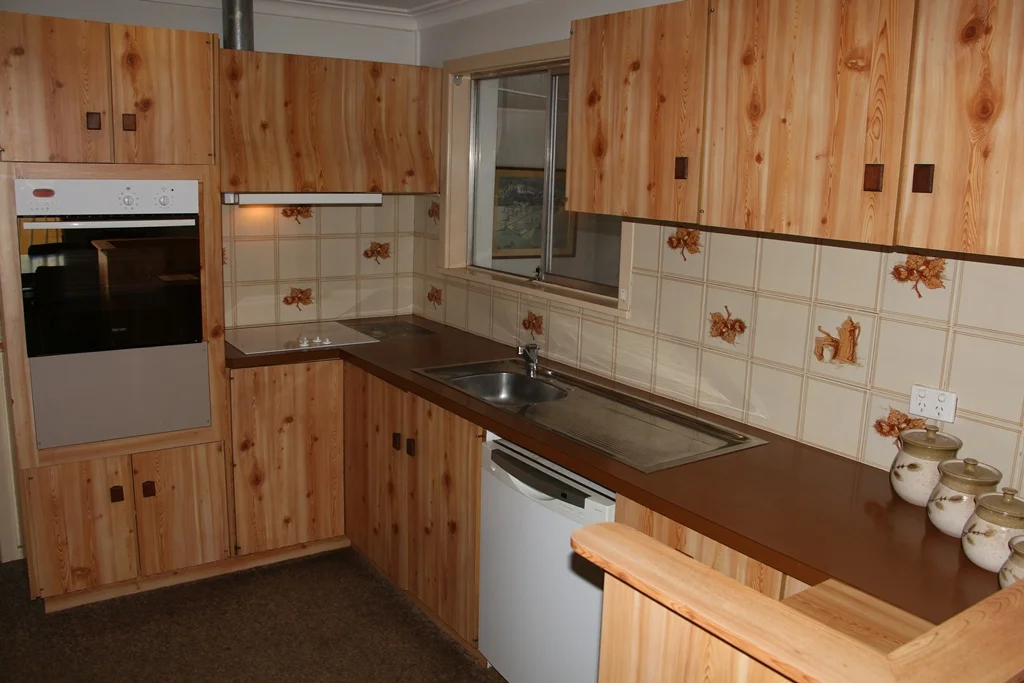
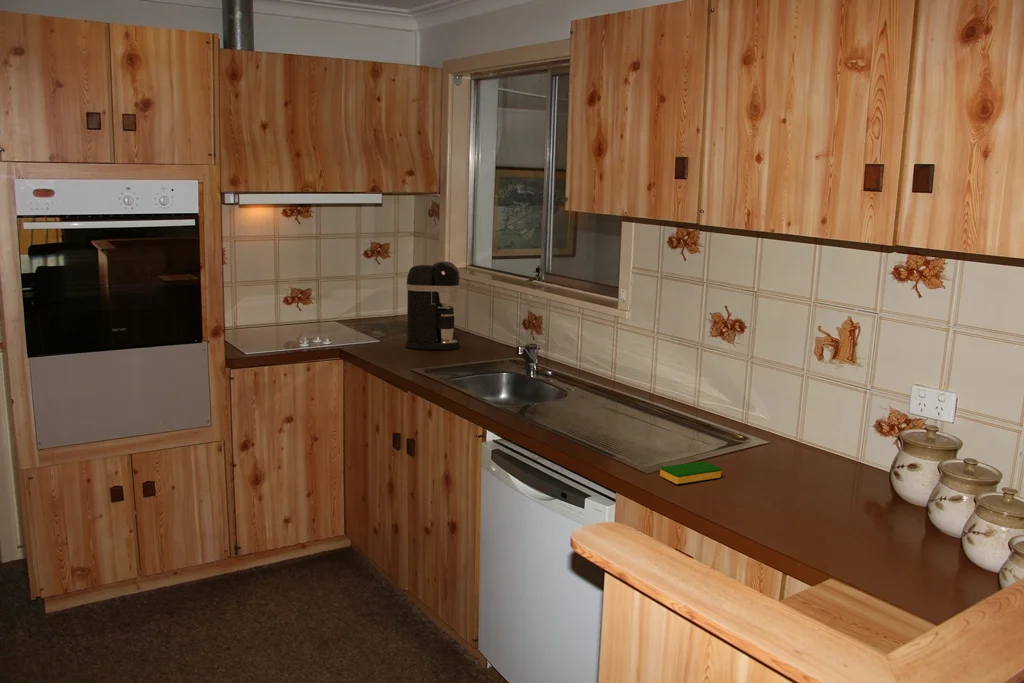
+ coffee maker [404,260,461,351]
+ dish sponge [659,460,722,485]
